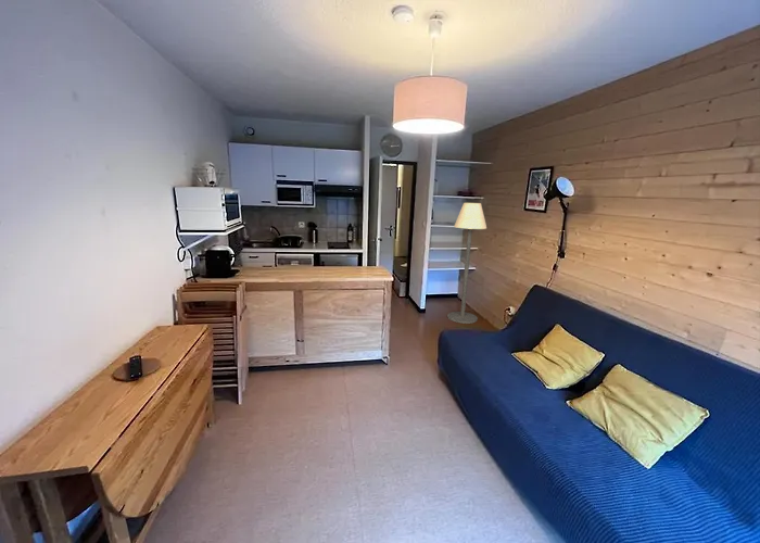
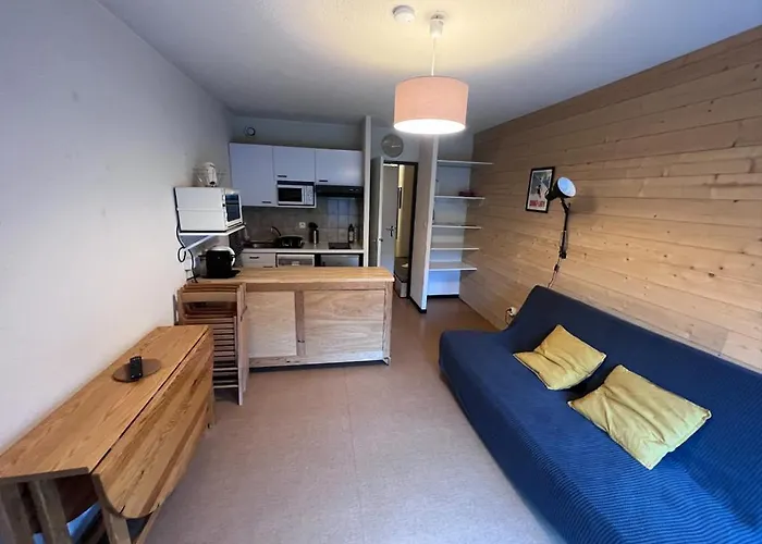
- floor lamp [446,202,487,325]
